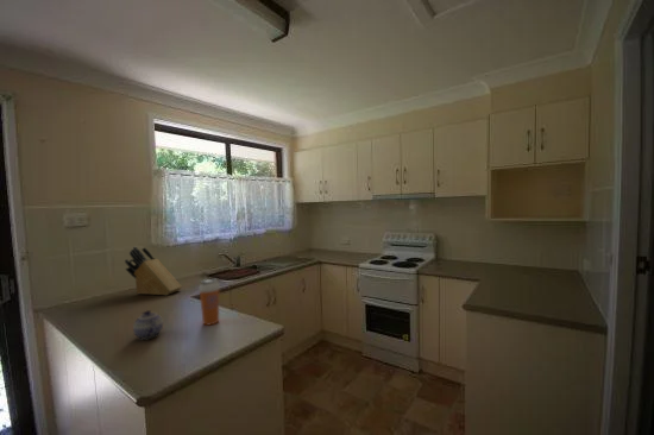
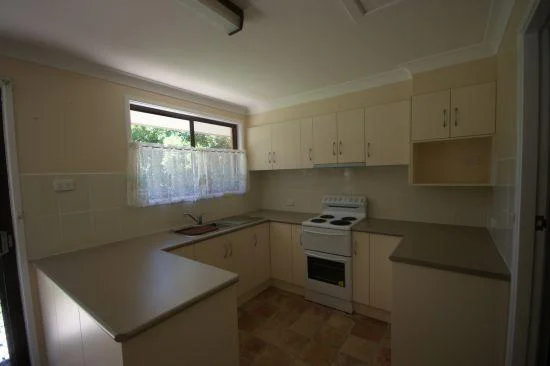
- knife block [124,246,183,296]
- teapot [132,309,164,341]
- shaker bottle [197,277,221,327]
